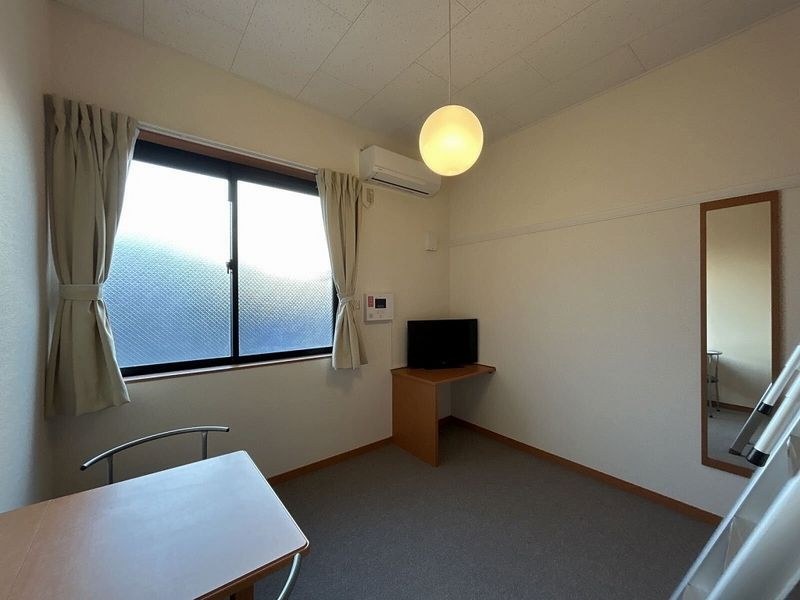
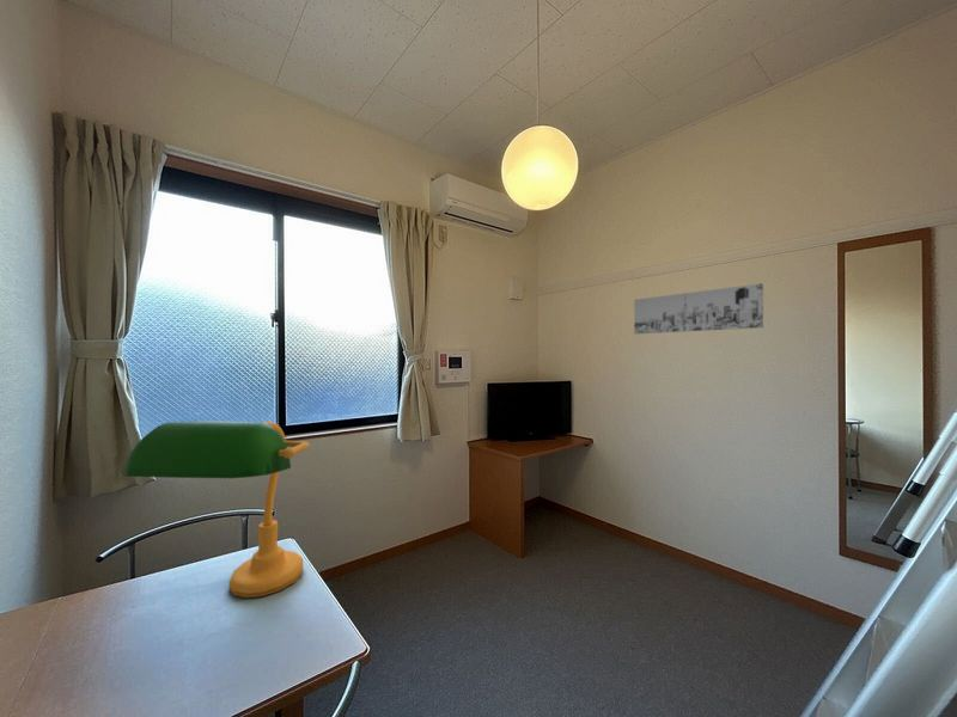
+ desk lamp [122,419,311,599]
+ wall art [633,282,764,336]
